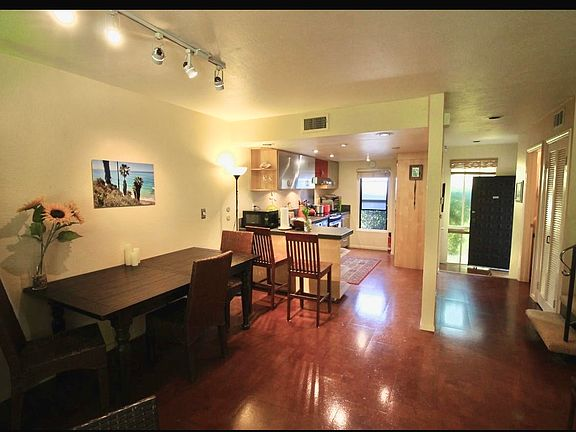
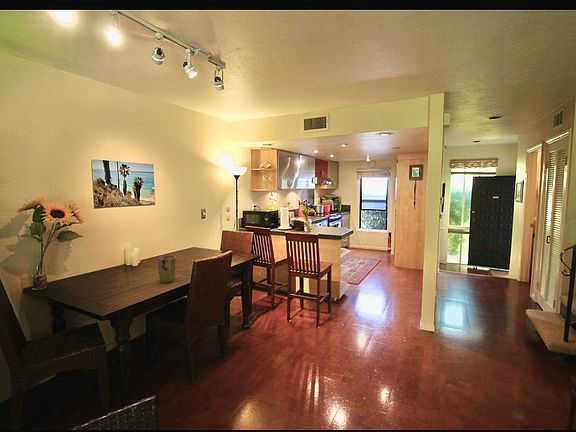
+ plant pot [157,255,177,284]
